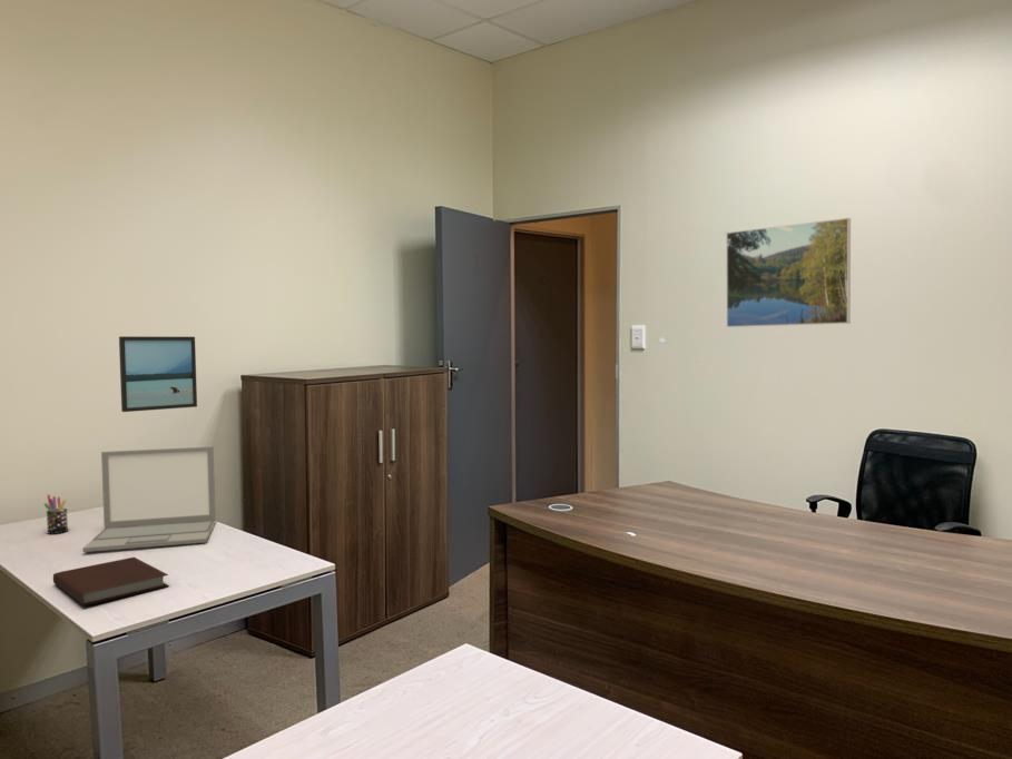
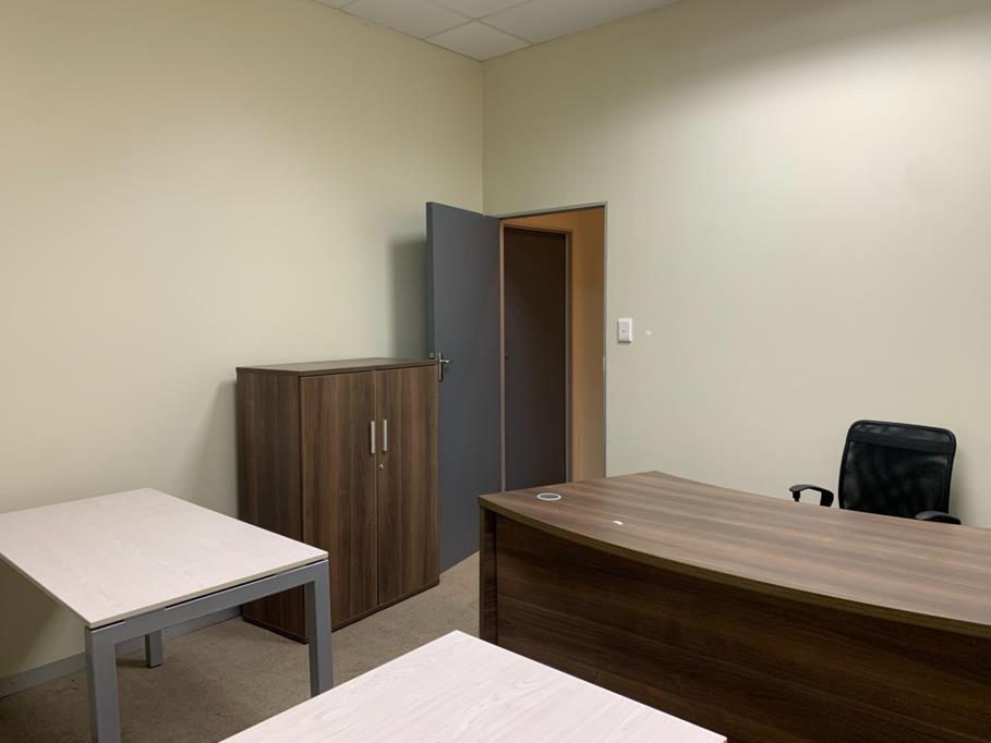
- notebook [52,556,170,607]
- pen holder [43,493,69,535]
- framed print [725,217,852,328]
- laptop [81,445,217,553]
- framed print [118,335,198,413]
